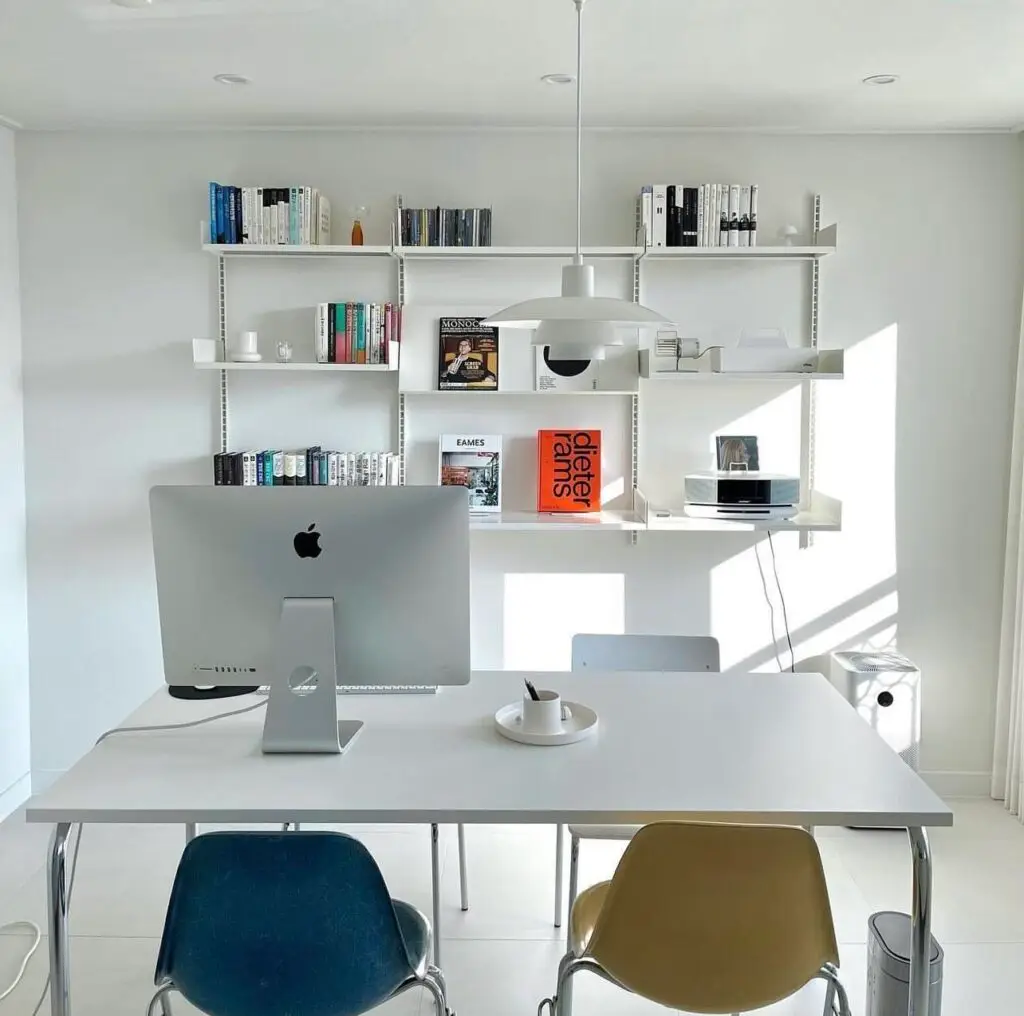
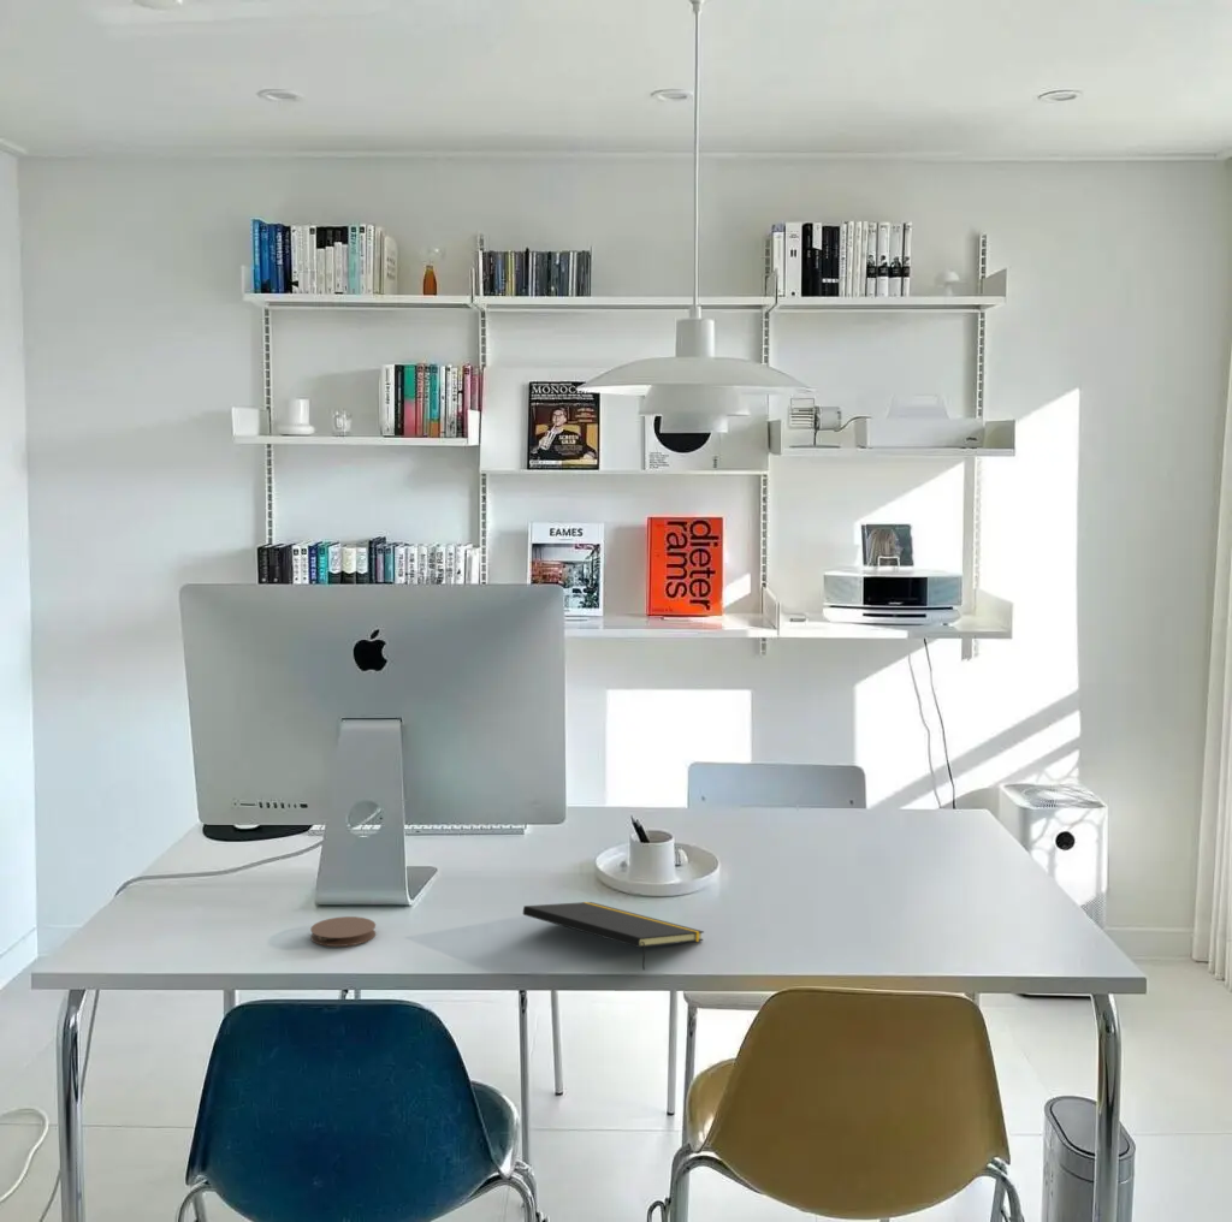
+ coaster [309,915,377,948]
+ notepad [522,901,705,971]
